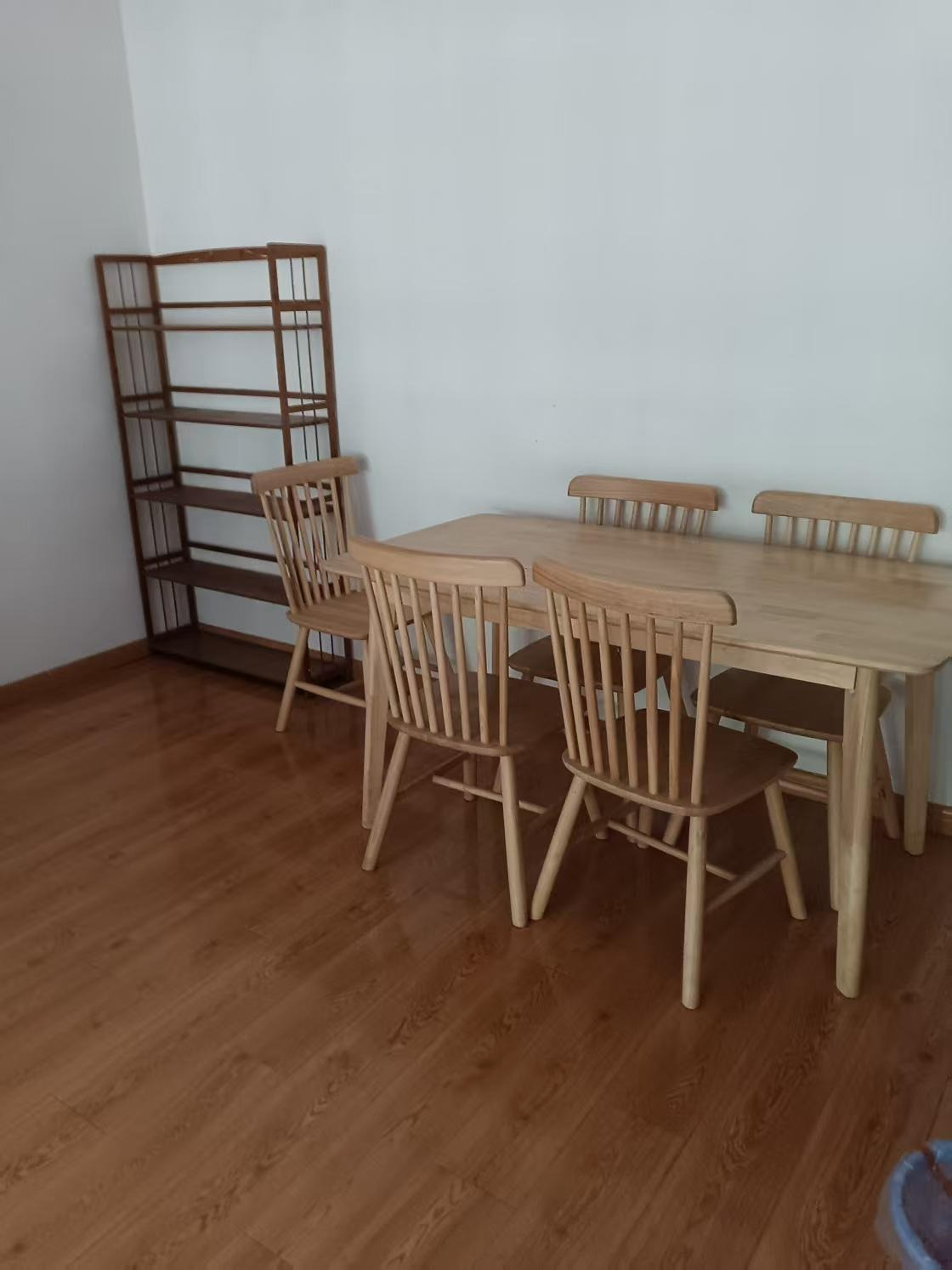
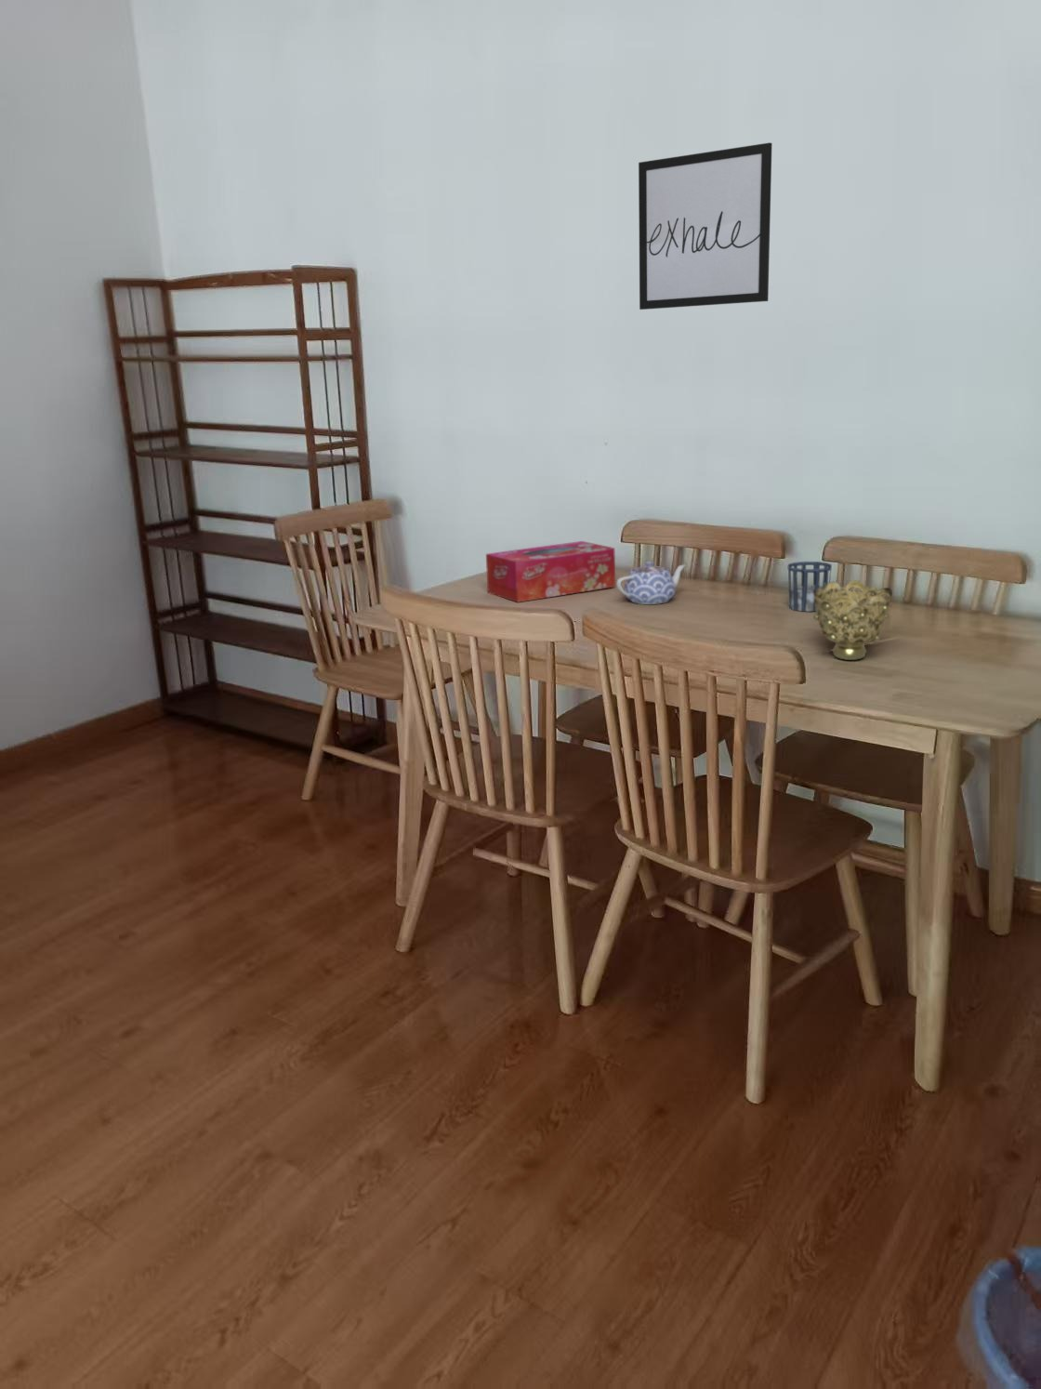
+ decorative bowl [812,580,893,661]
+ cup [787,561,833,612]
+ teapot [616,561,686,605]
+ wall art [638,141,773,311]
+ tissue box [486,540,617,604]
